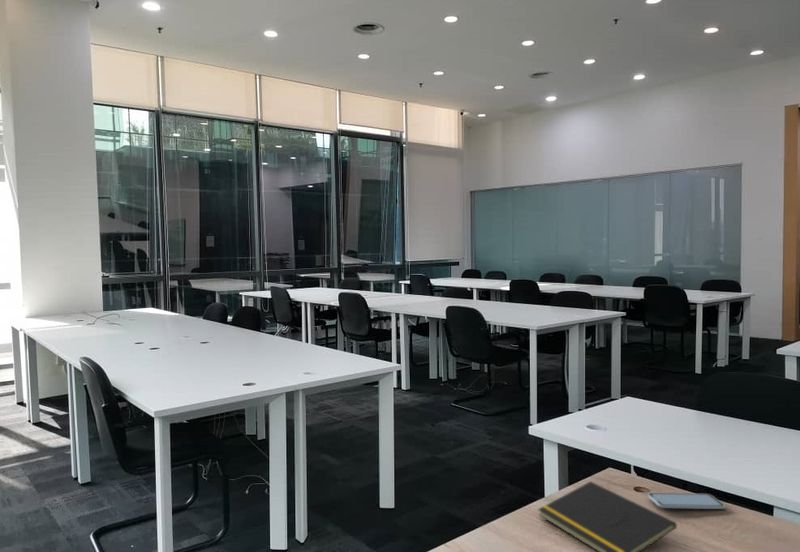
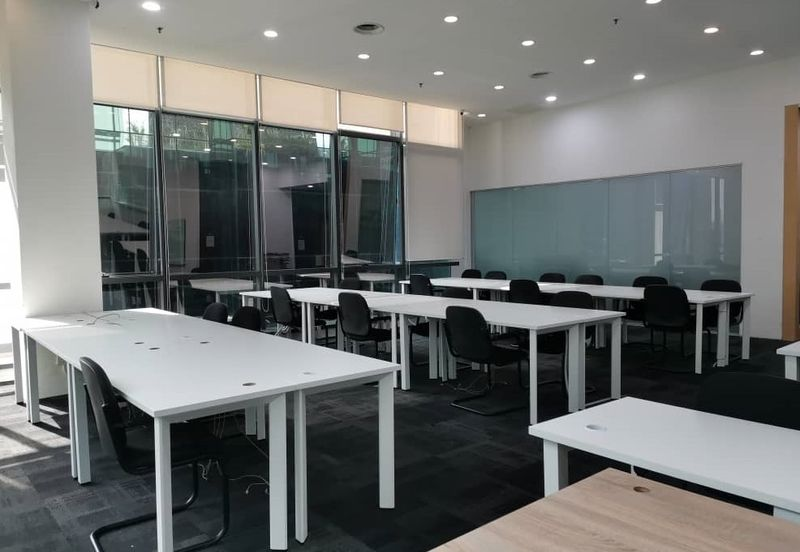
- notepad [537,480,678,552]
- smartphone [647,492,726,510]
